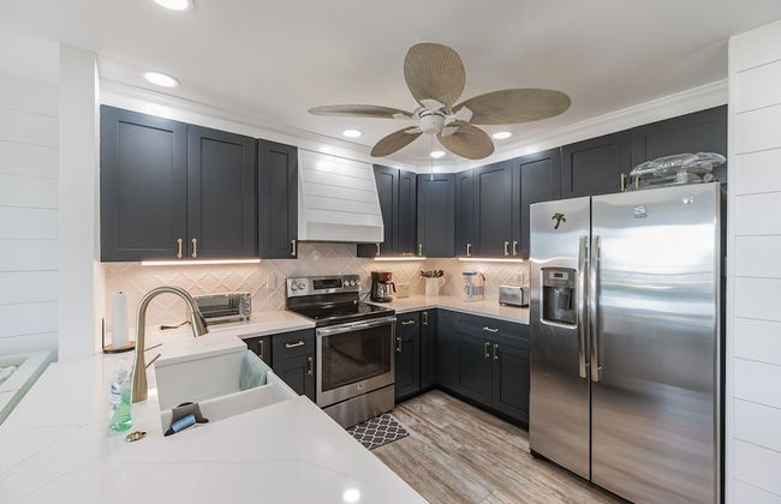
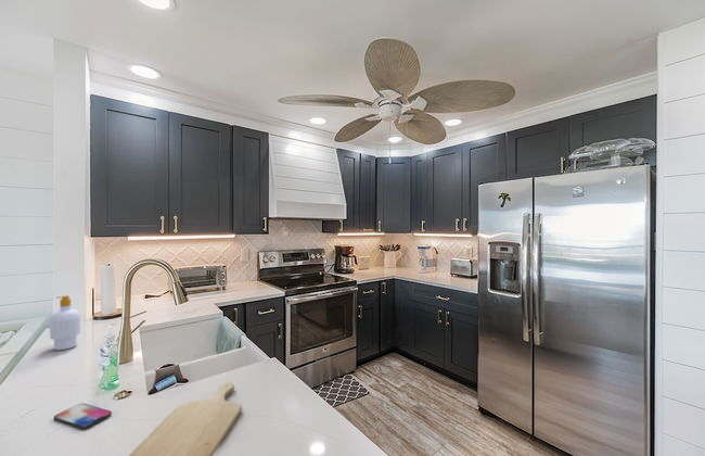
+ smartphone [53,403,113,430]
+ soap bottle [49,294,81,351]
+ chopping board [128,381,243,456]
